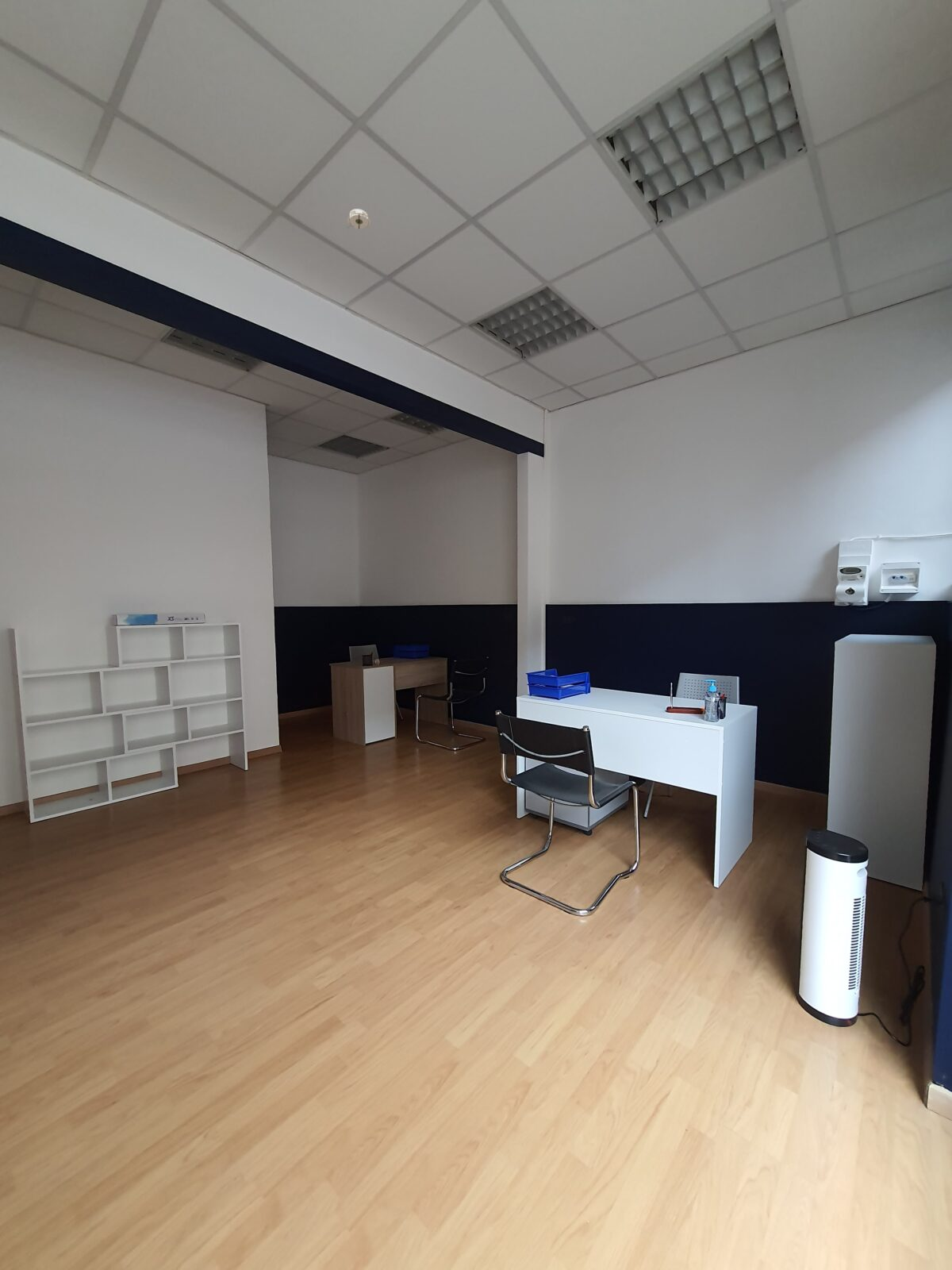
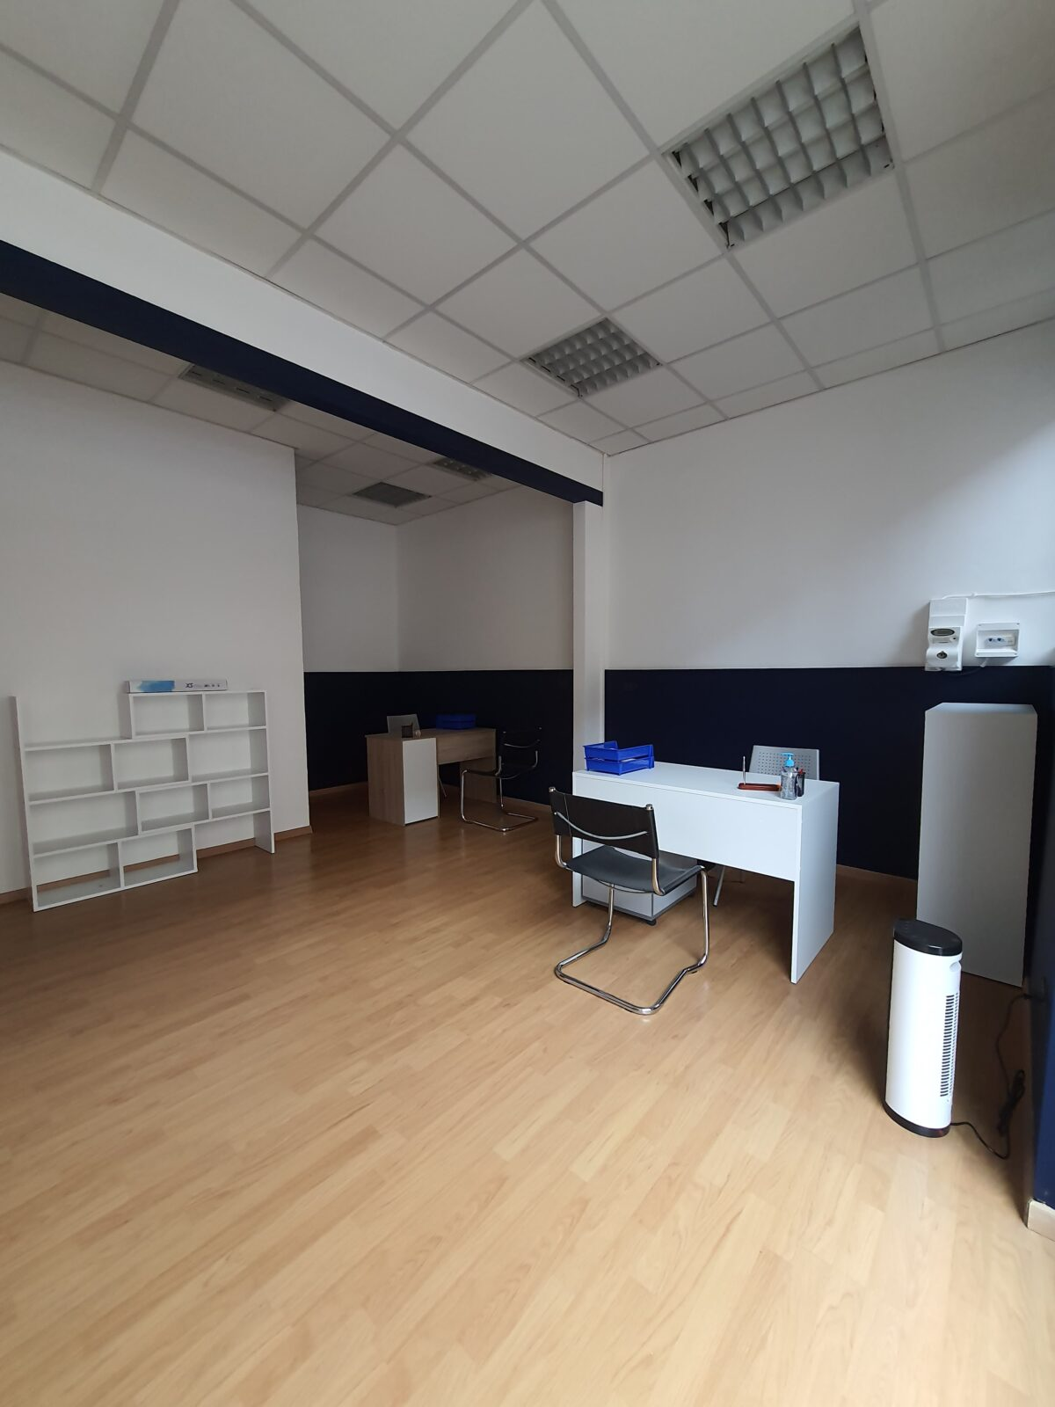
- smoke detector [346,208,371,229]
